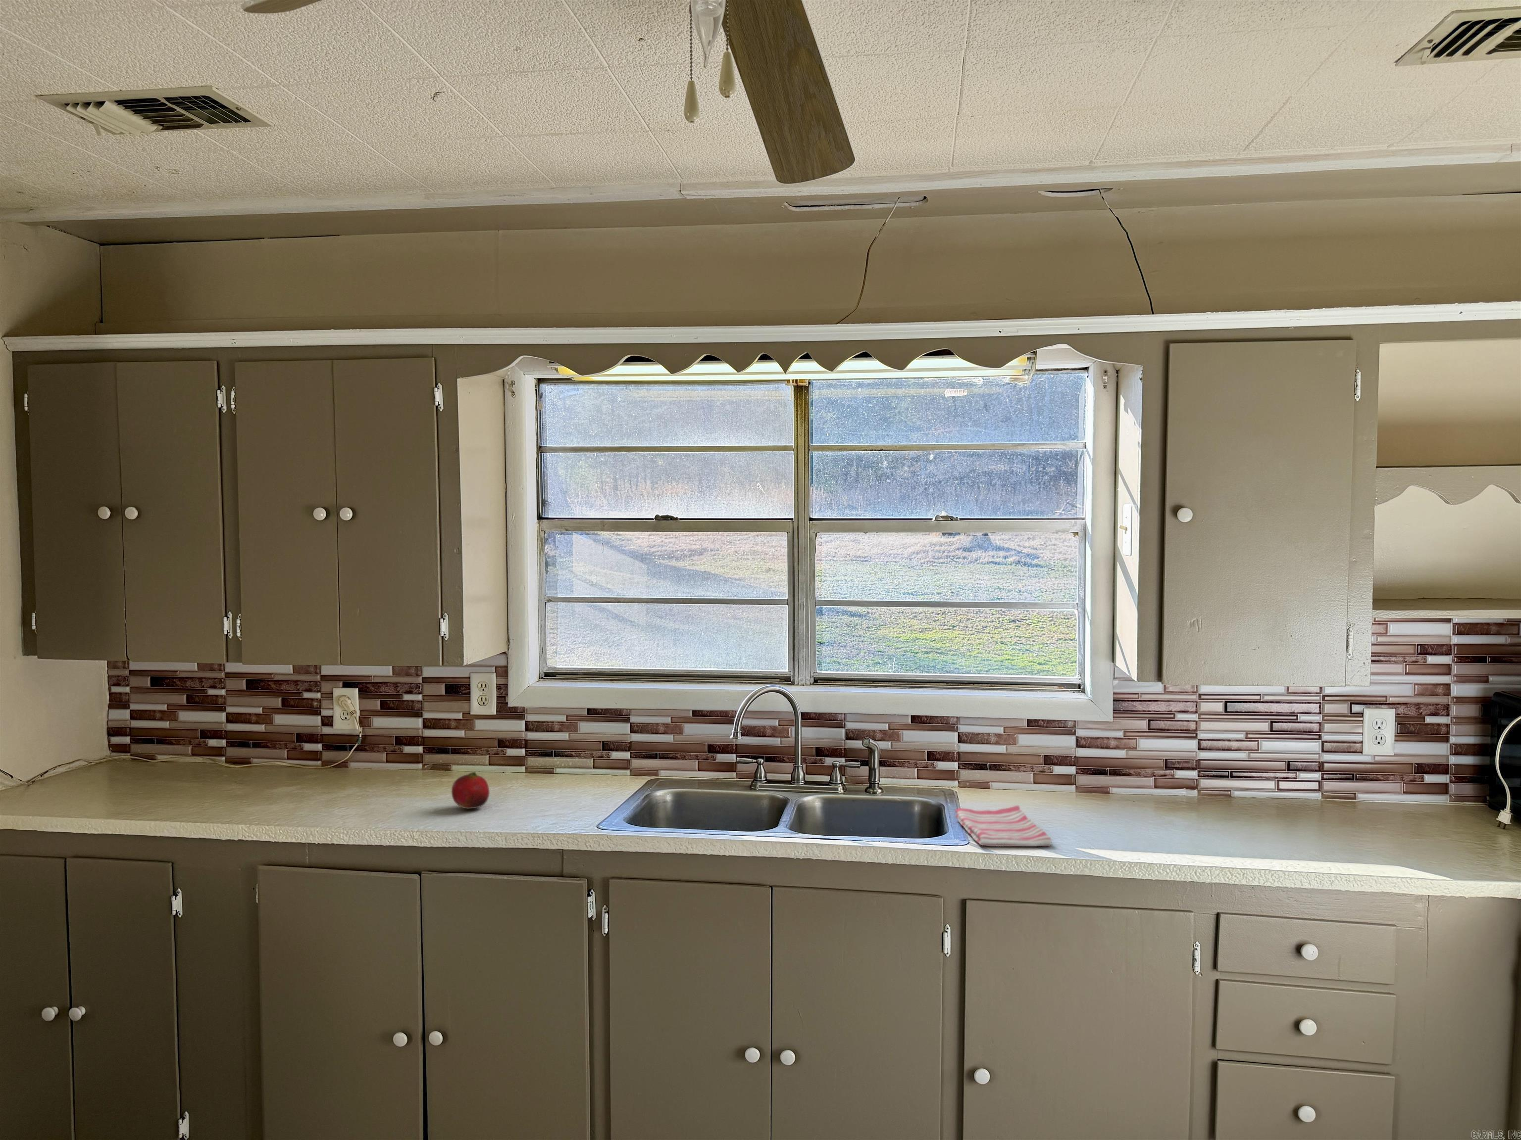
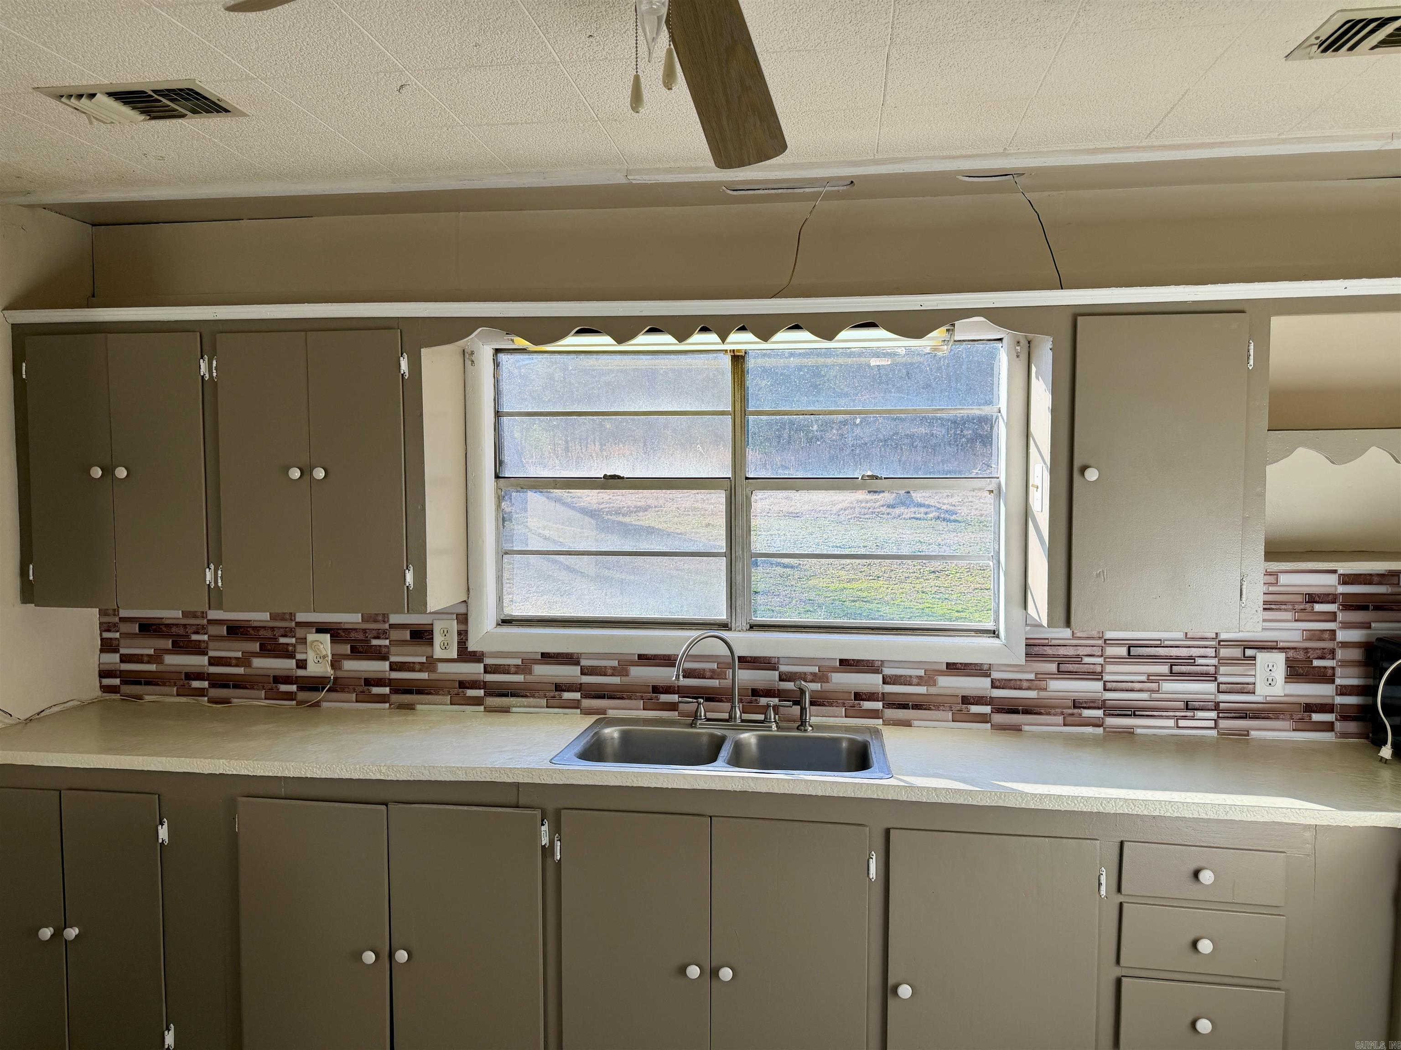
- dish towel [955,805,1052,847]
- fruit [452,771,490,809]
